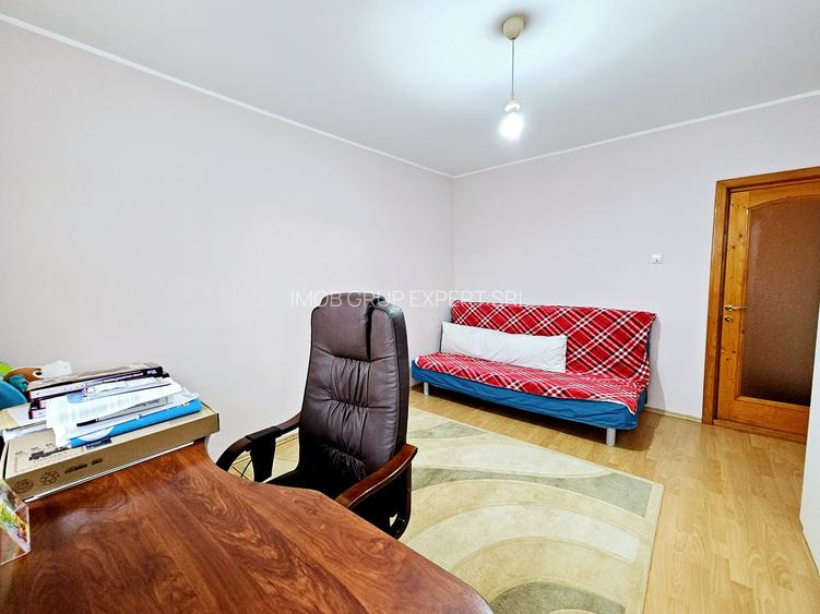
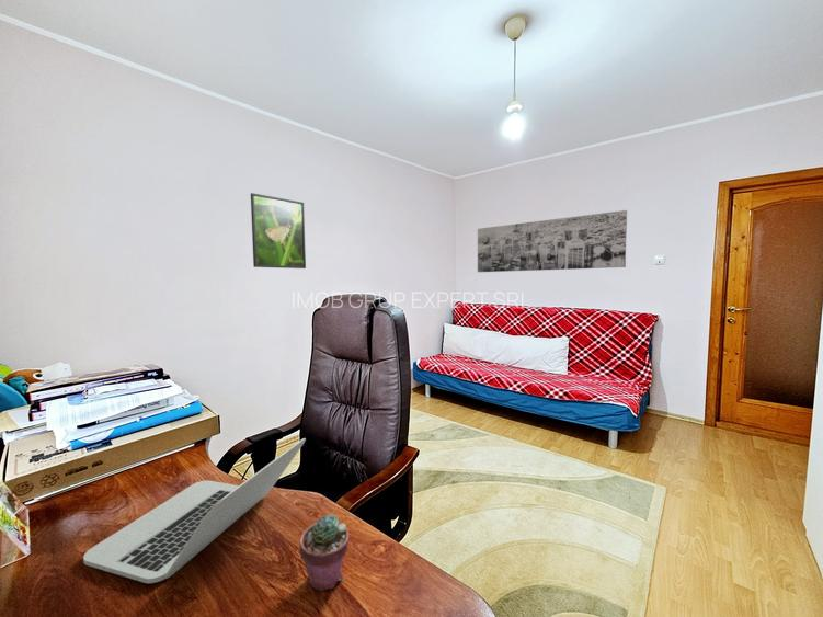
+ potted succulent [298,513,350,592]
+ laptop [82,437,307,584]
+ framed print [250,192,307,270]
+ wall art [477,209,628,273]
